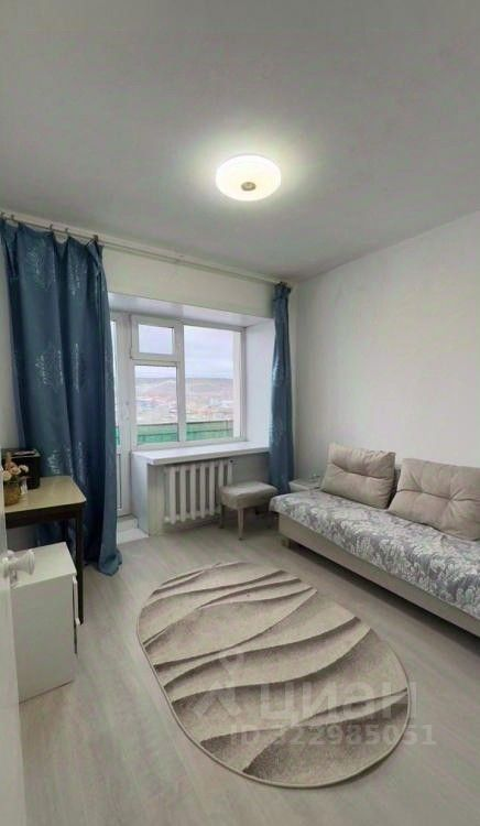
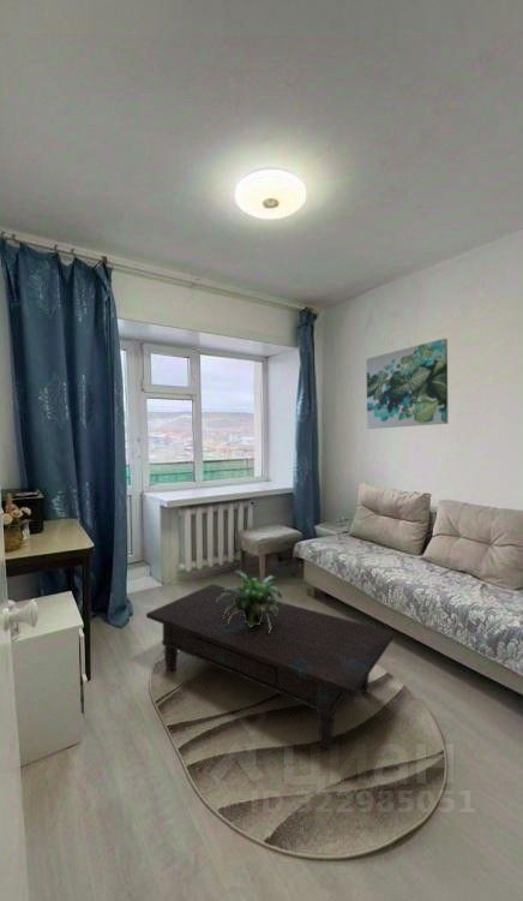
+ potted plant [216,569,283,633]
+ coffee table [145,583,396,751]
+ wall art [365,338,449,430]
